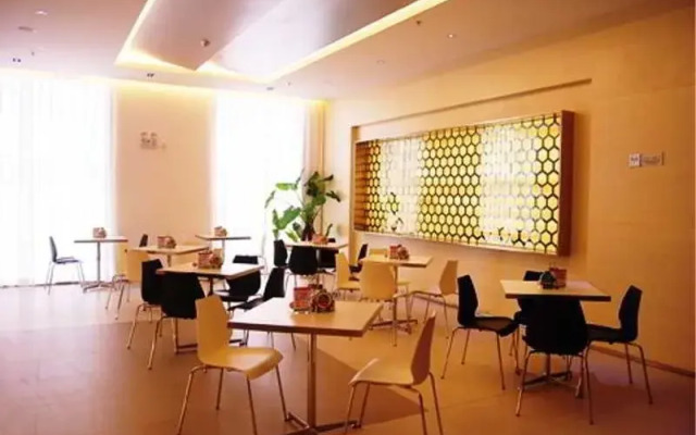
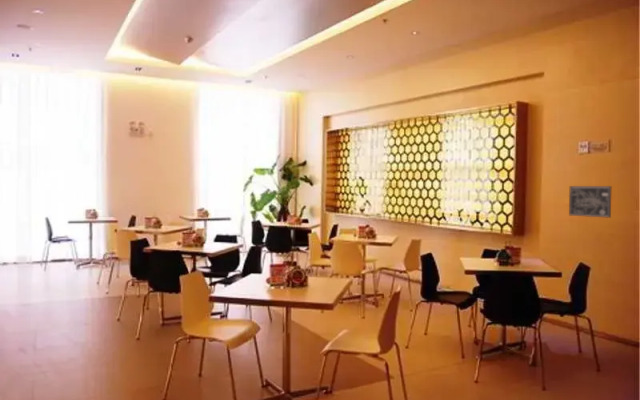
+ wall art [568,185,612,219]
